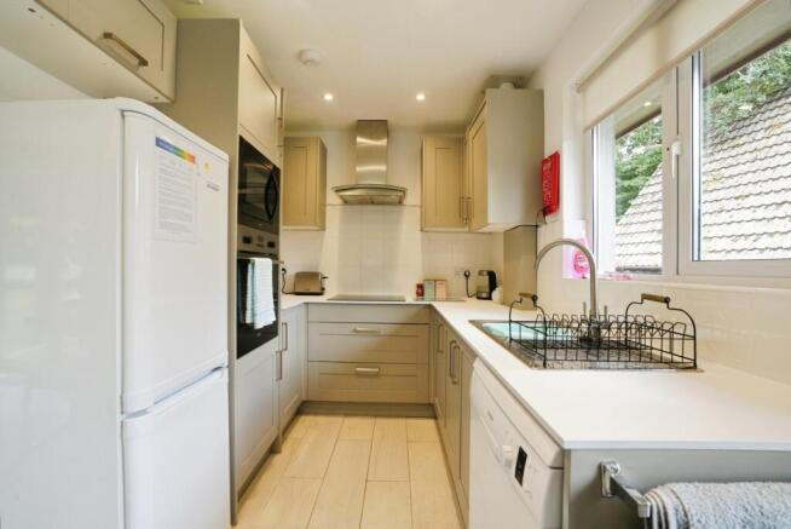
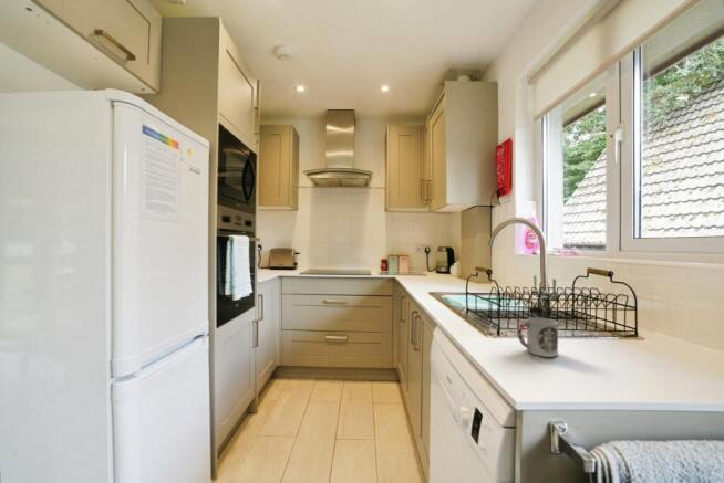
+ cup [516,316,559,358]
